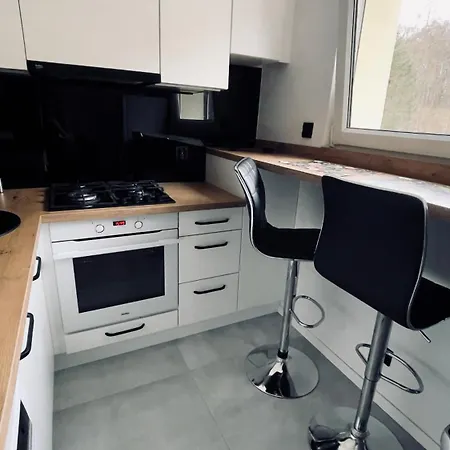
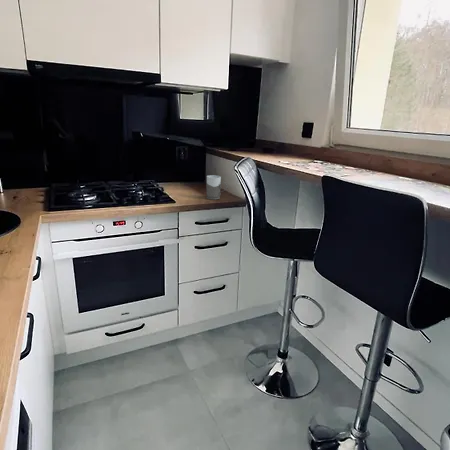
+ mug [205,174,228,200]
